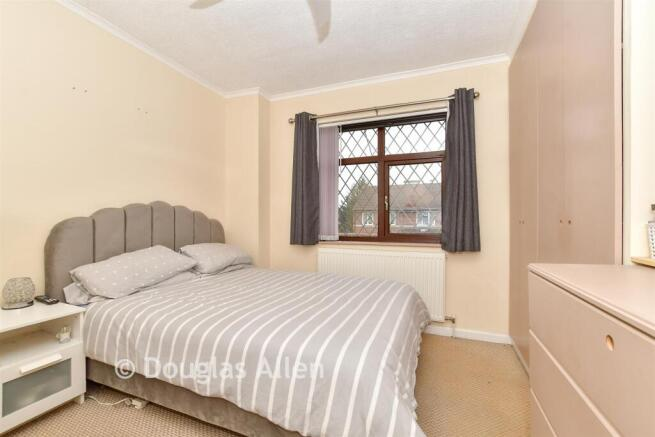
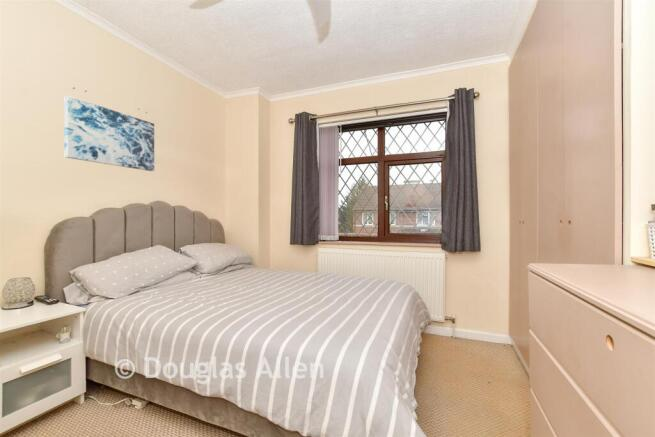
+ wall art [63,95,155,172]
